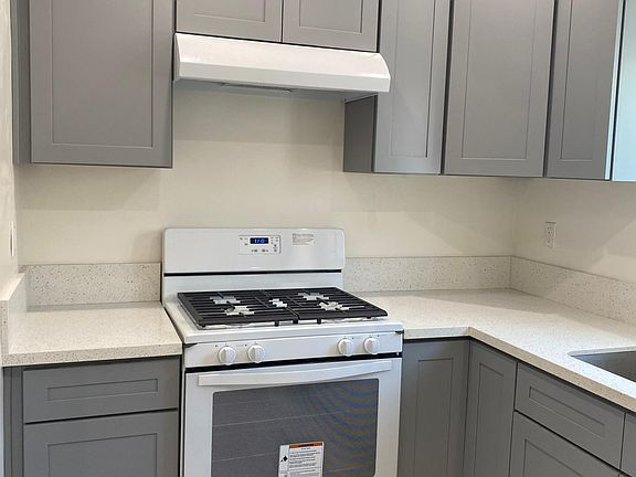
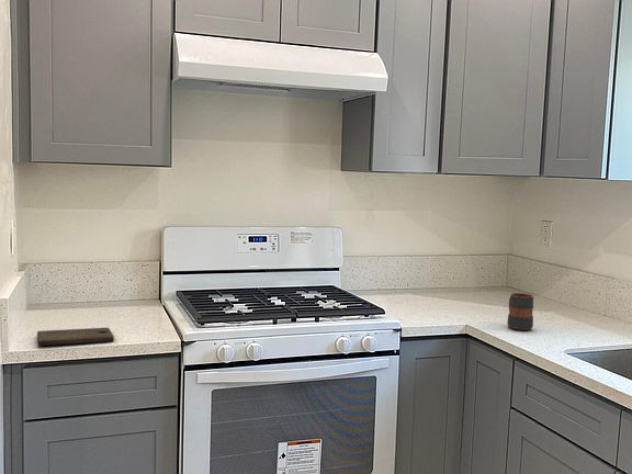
+ mug [506,292,534,331]
+ cutting board [36,327,115,347]
